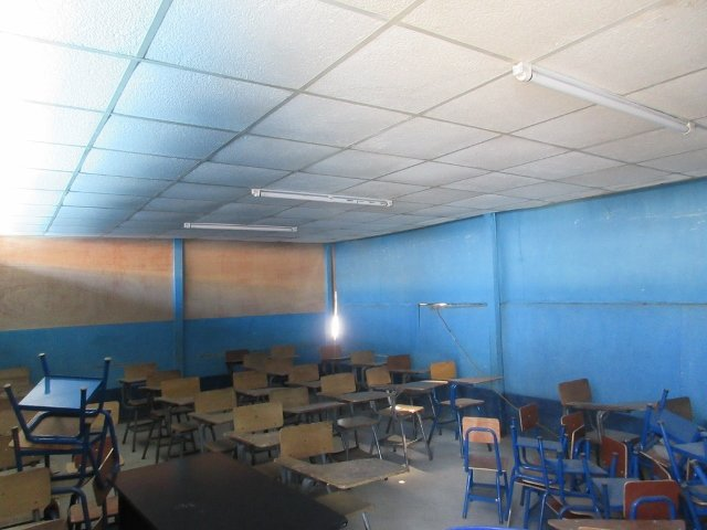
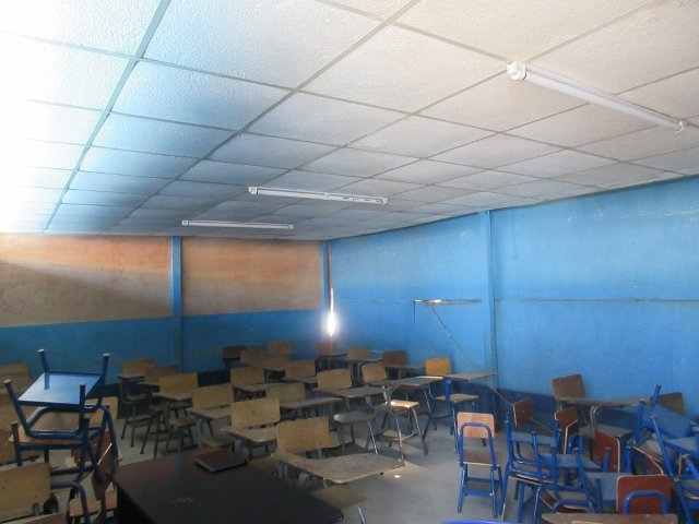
+ notebook [193,448,248,473]
